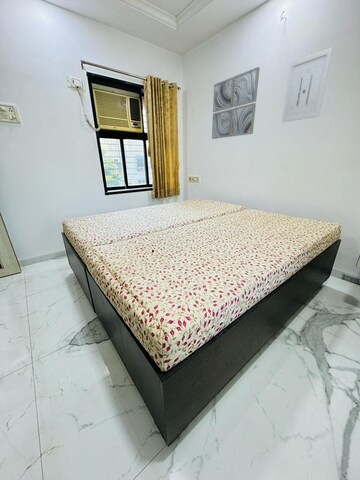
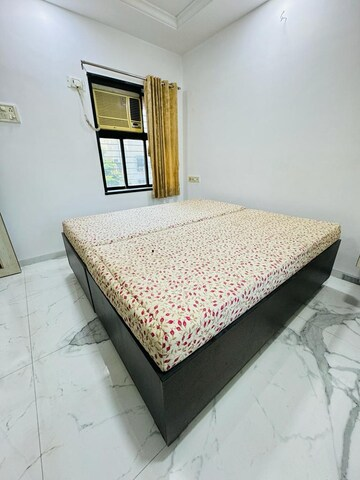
- wall art [281,46,334,123]
- wall art [211,66,261,140]
